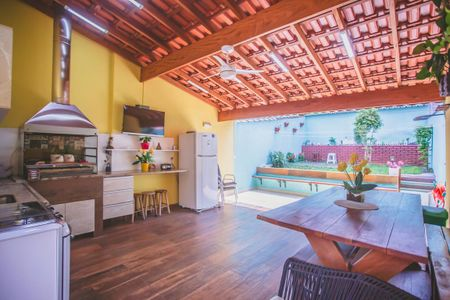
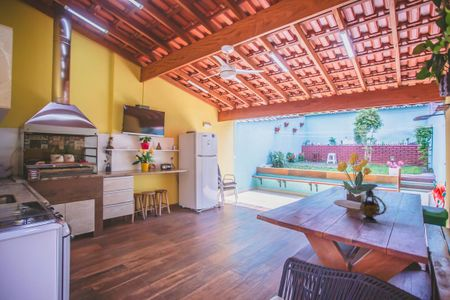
+ teapot [347,187,387,223]
